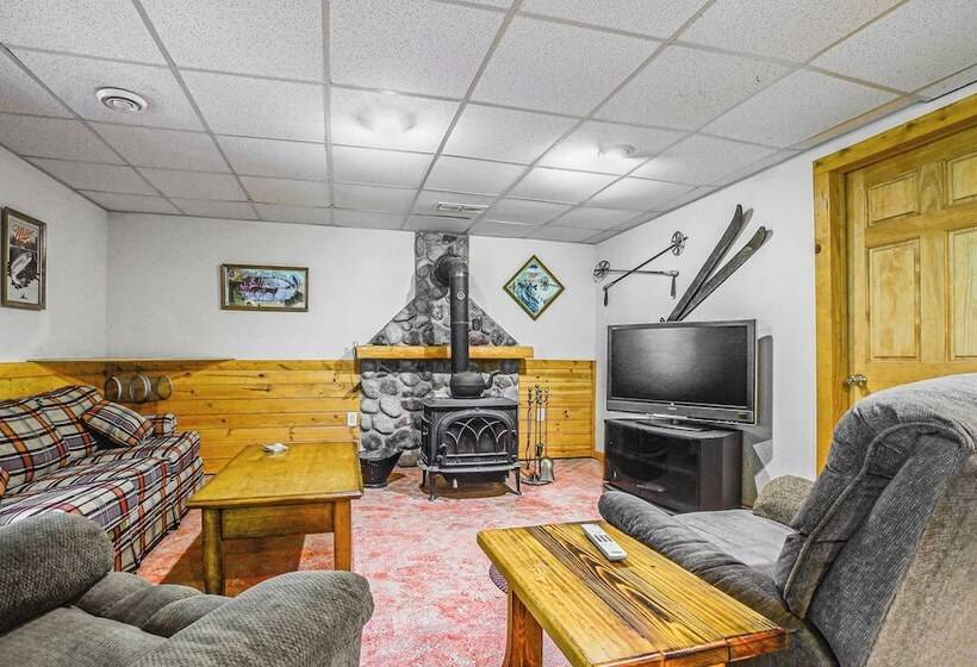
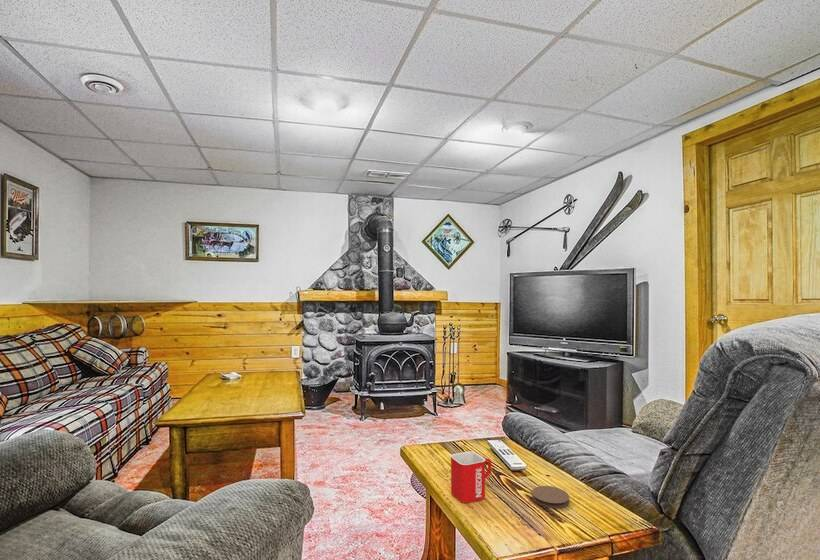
+ coaster [531,485,570,509]
+ mug [449,450,492,504]
